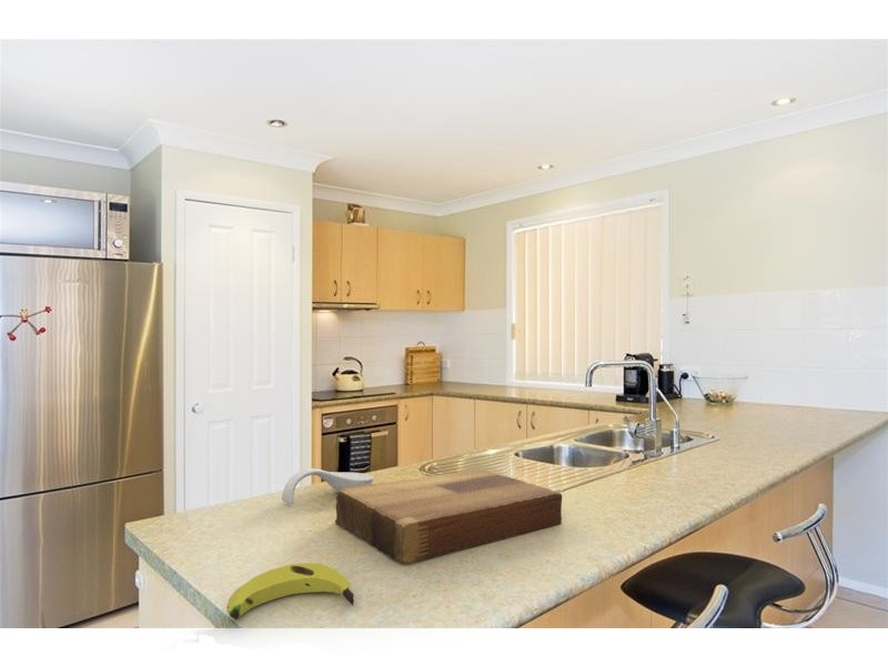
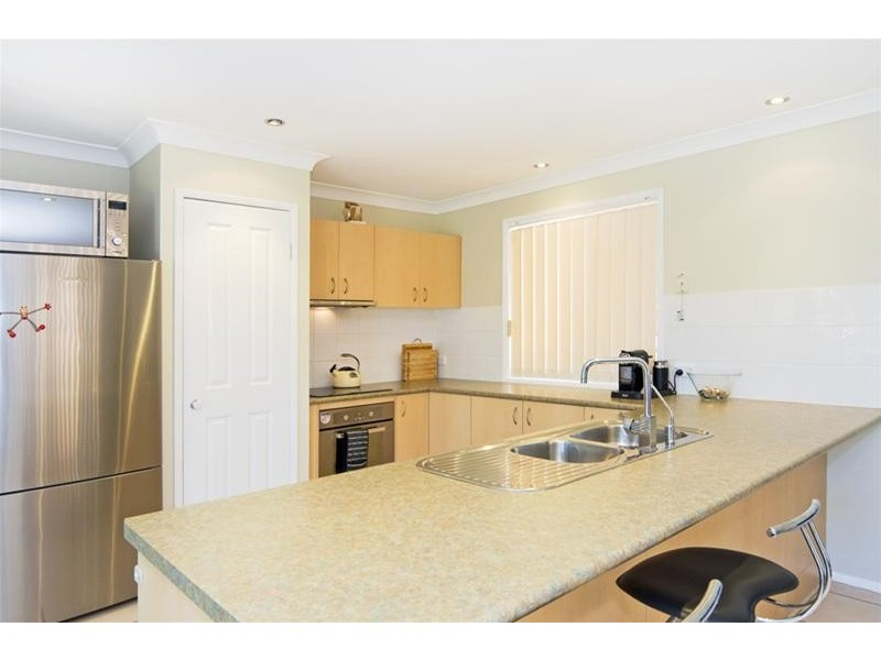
- banana [225,562,355,620]
- cutting board [334,467,563,564]
- spoon rest [281,467,375,505]
